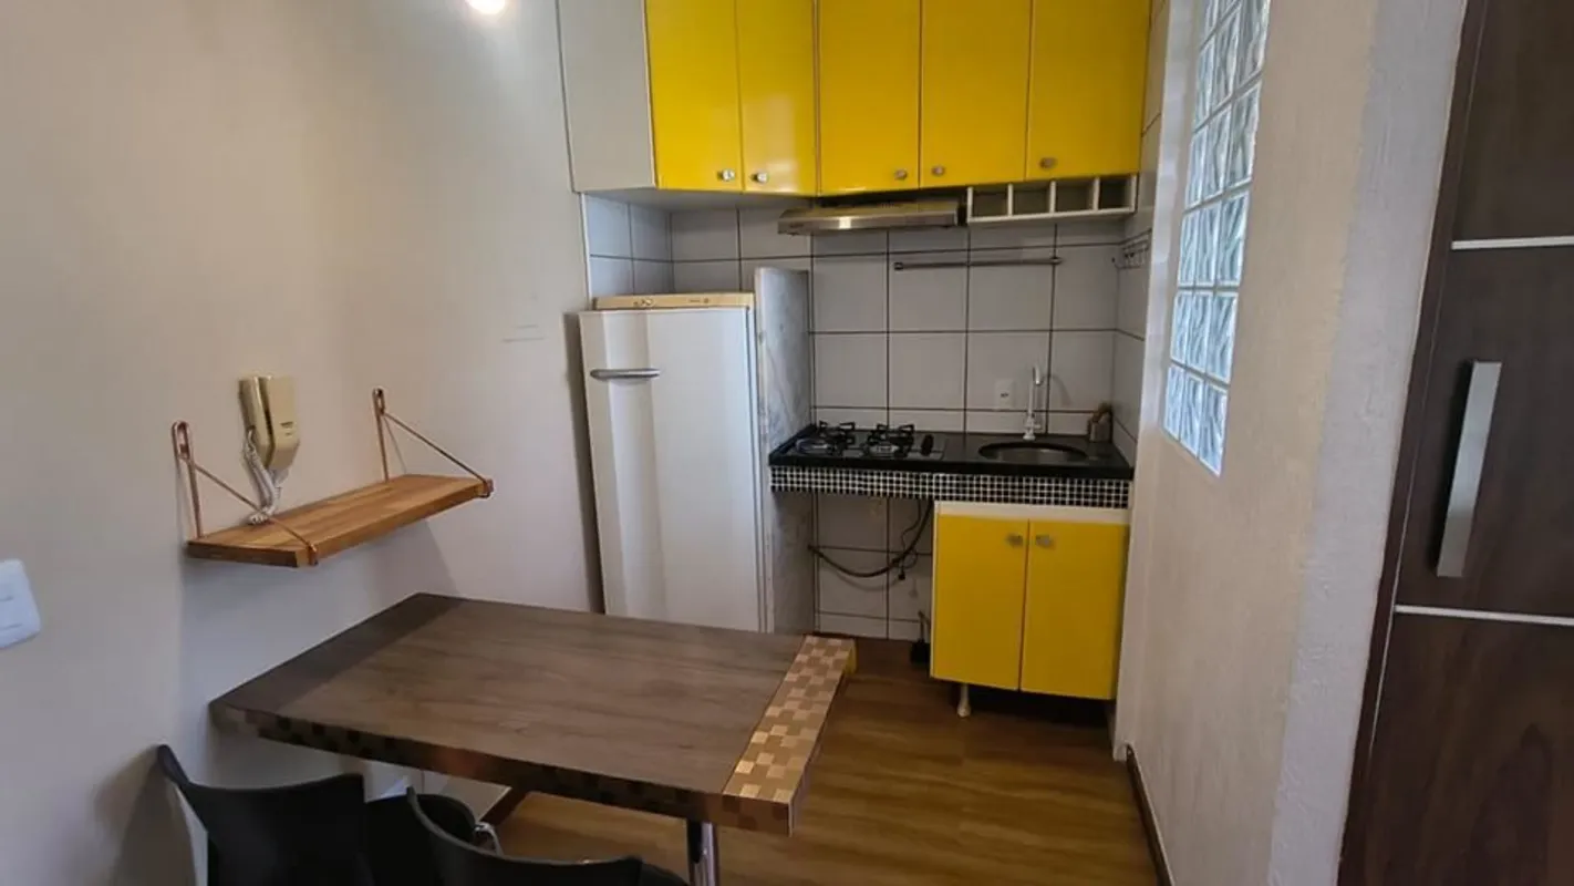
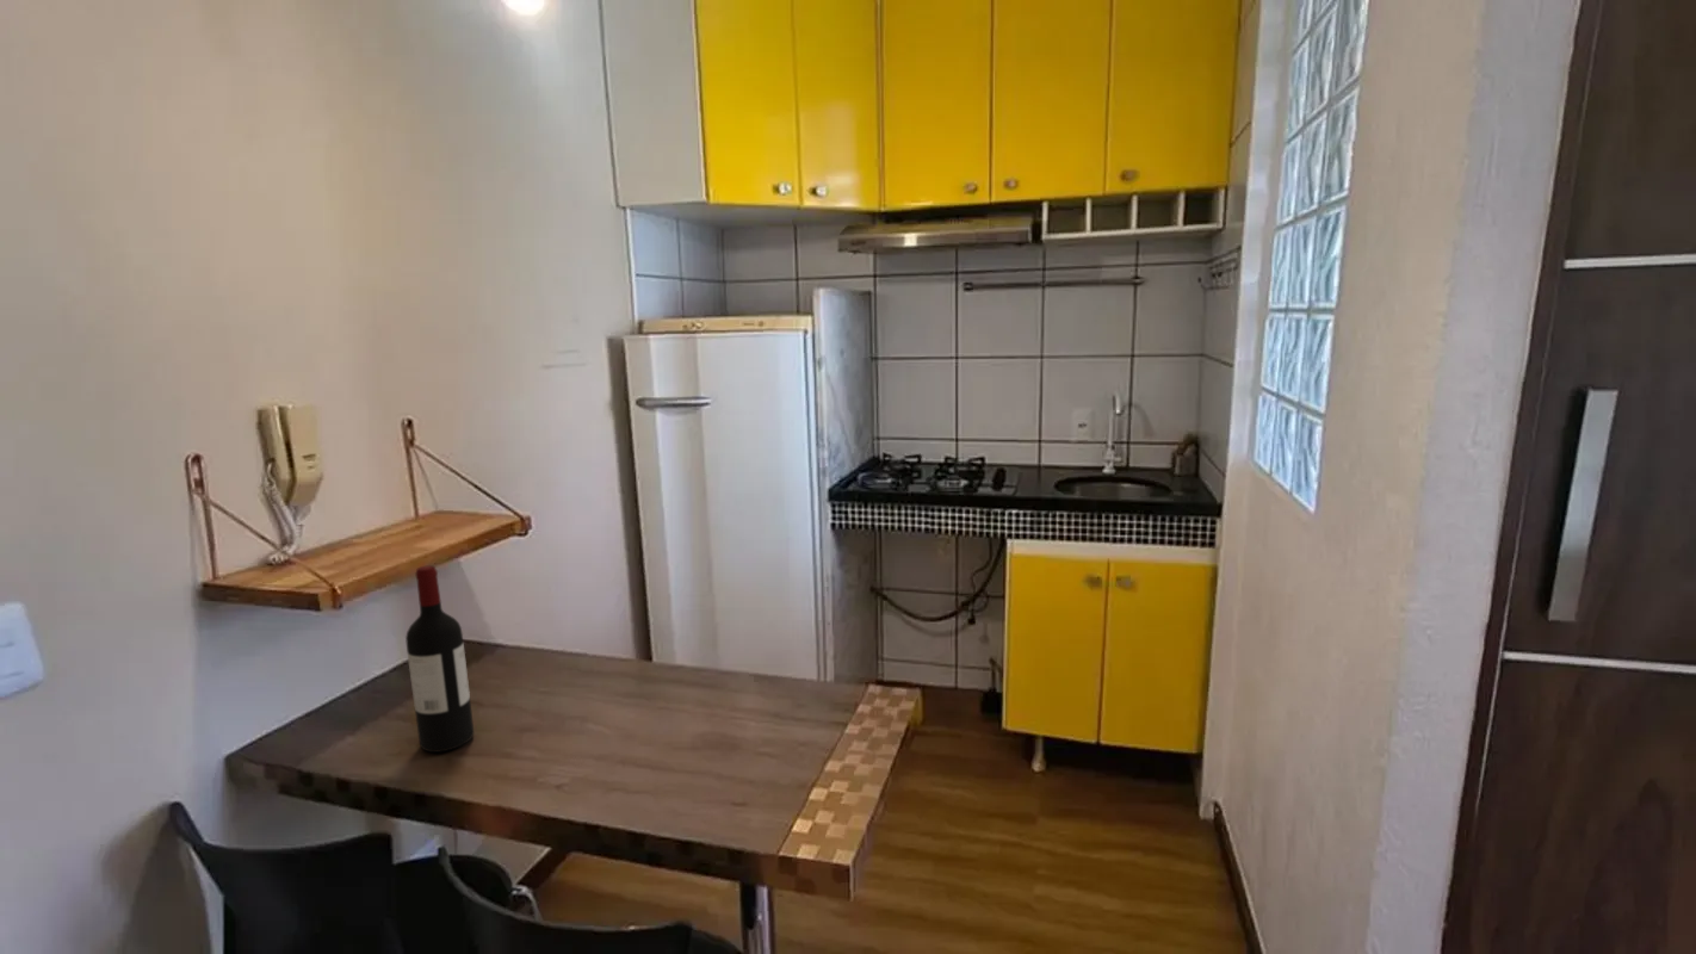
+ wine bottle [404,564,475,754]
